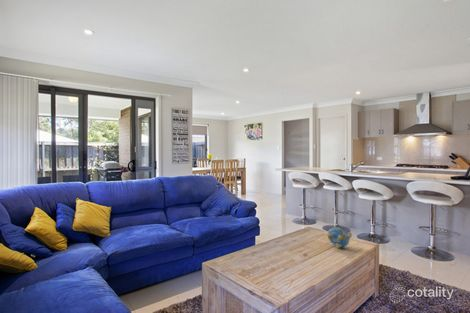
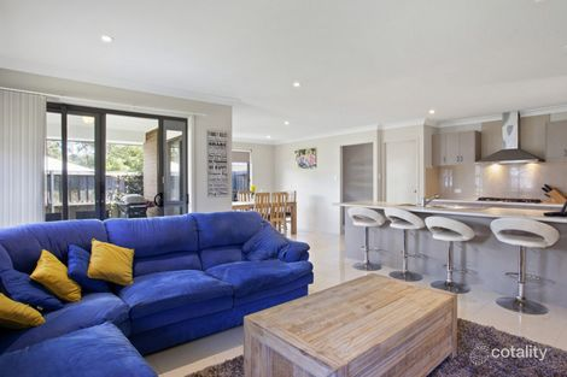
- decorative bowl [326,226,353,249]
